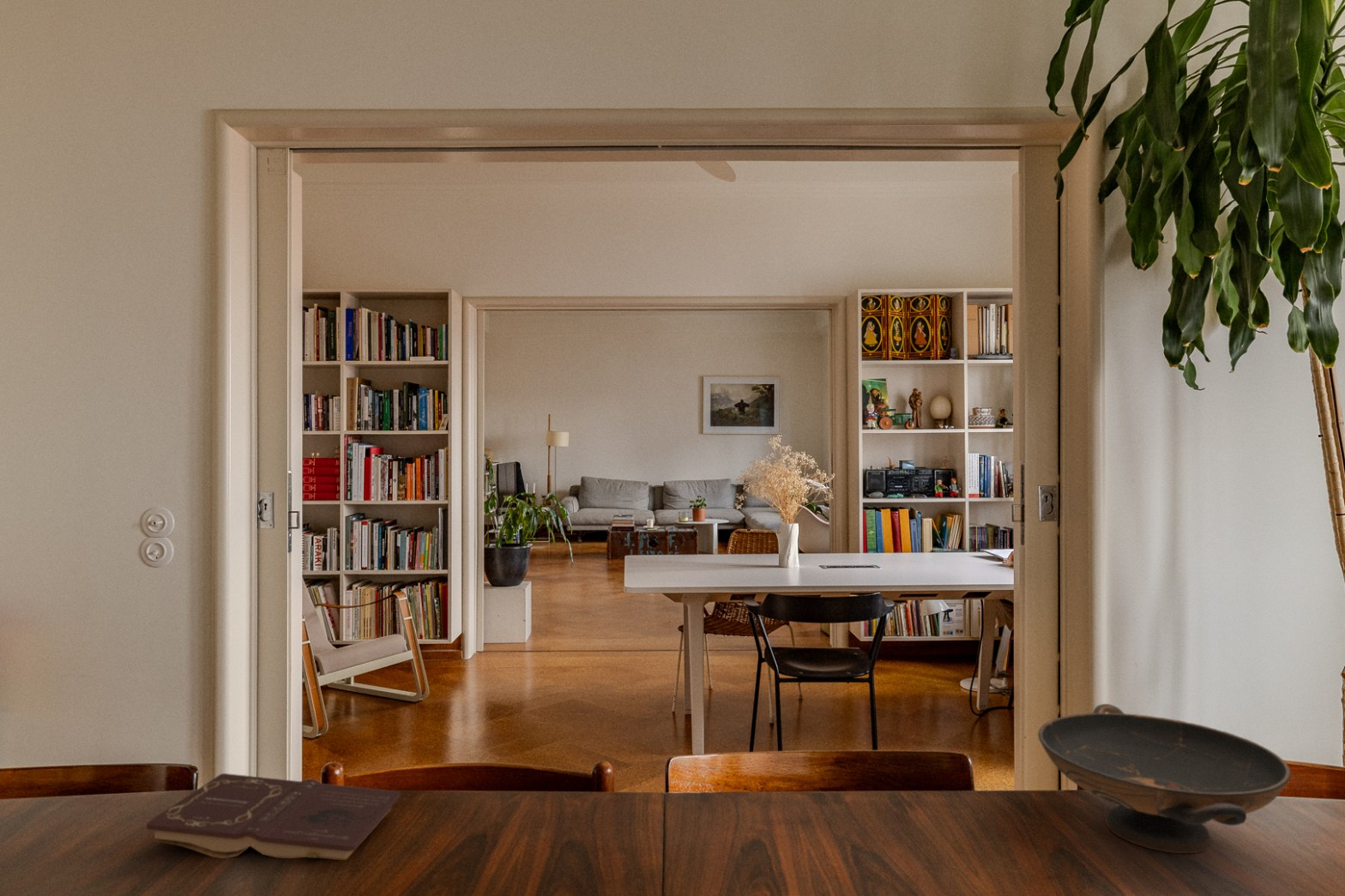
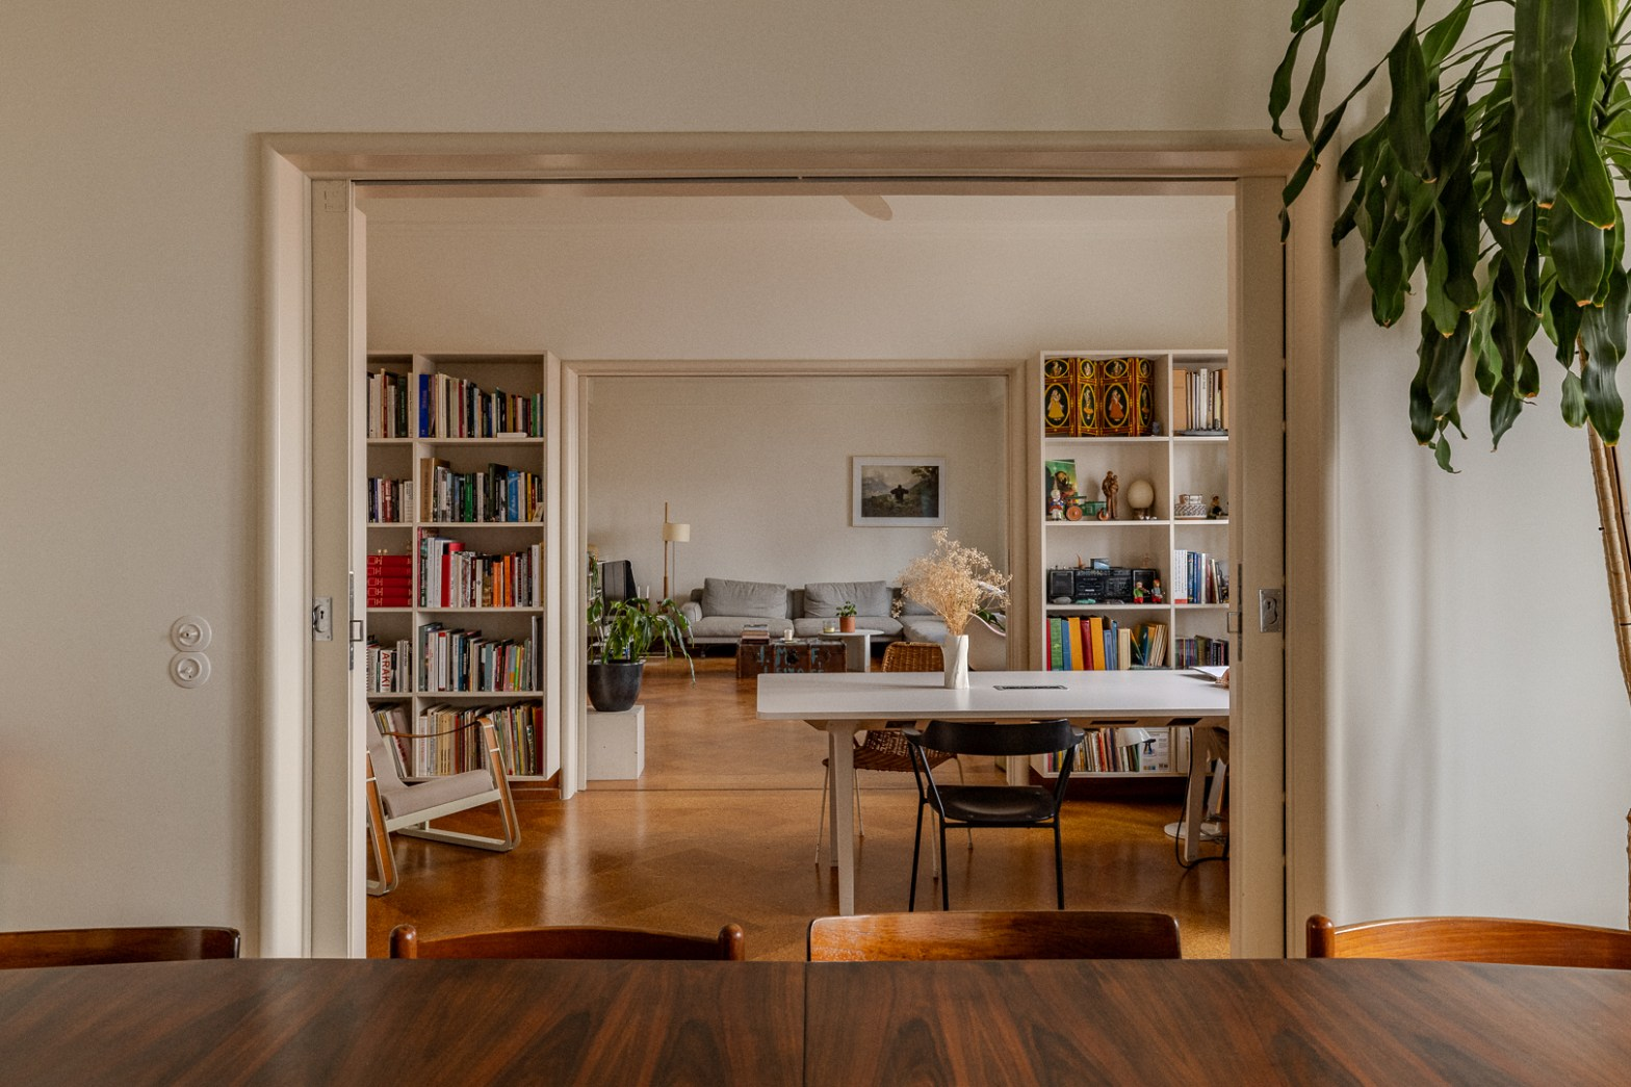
- decorative bowl [1037,703,1292,854]
- book [146,773,401,861]
